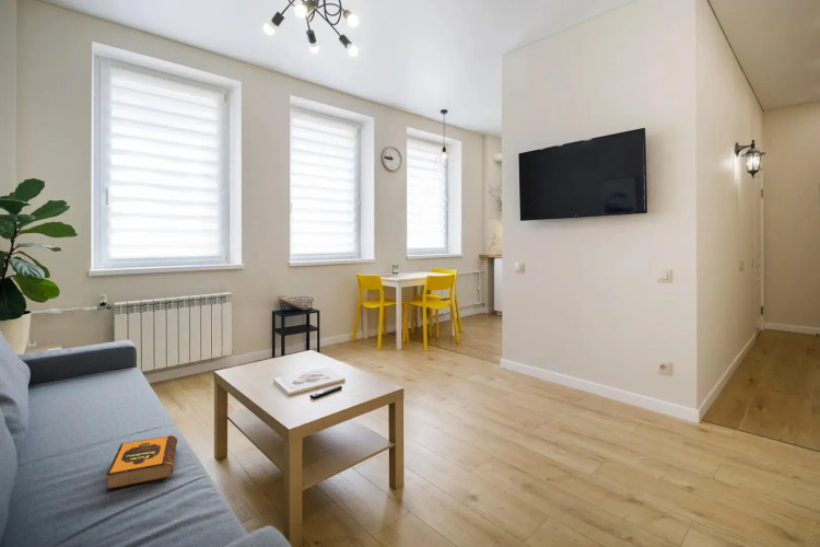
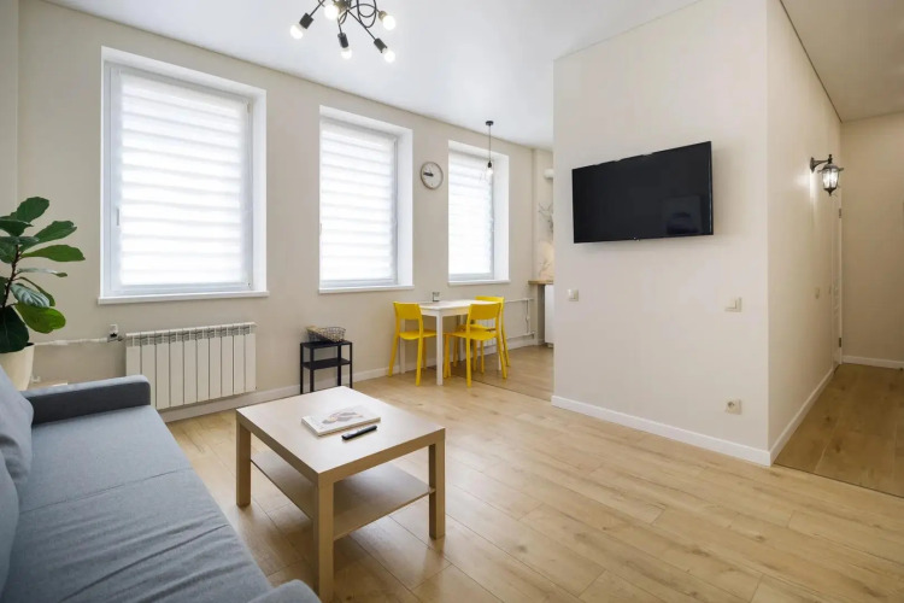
- hardback book [105,434,178,491]
